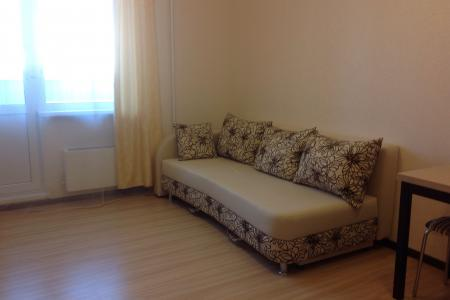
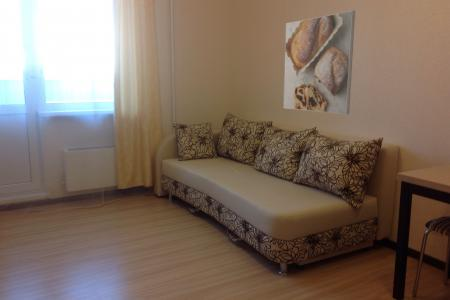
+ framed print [282,10,356,115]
